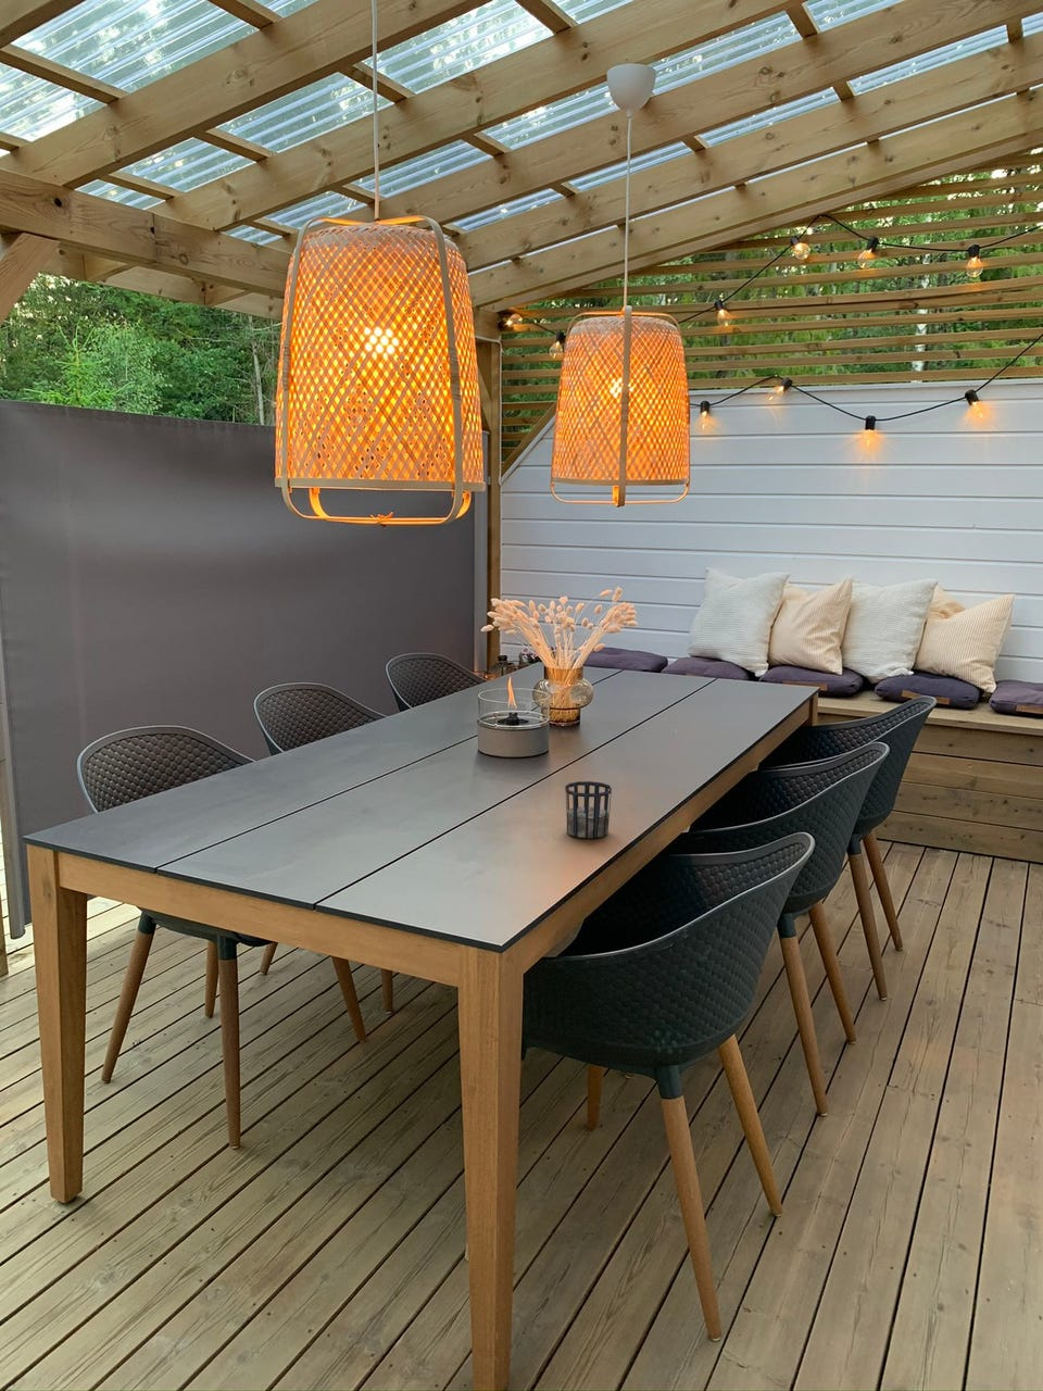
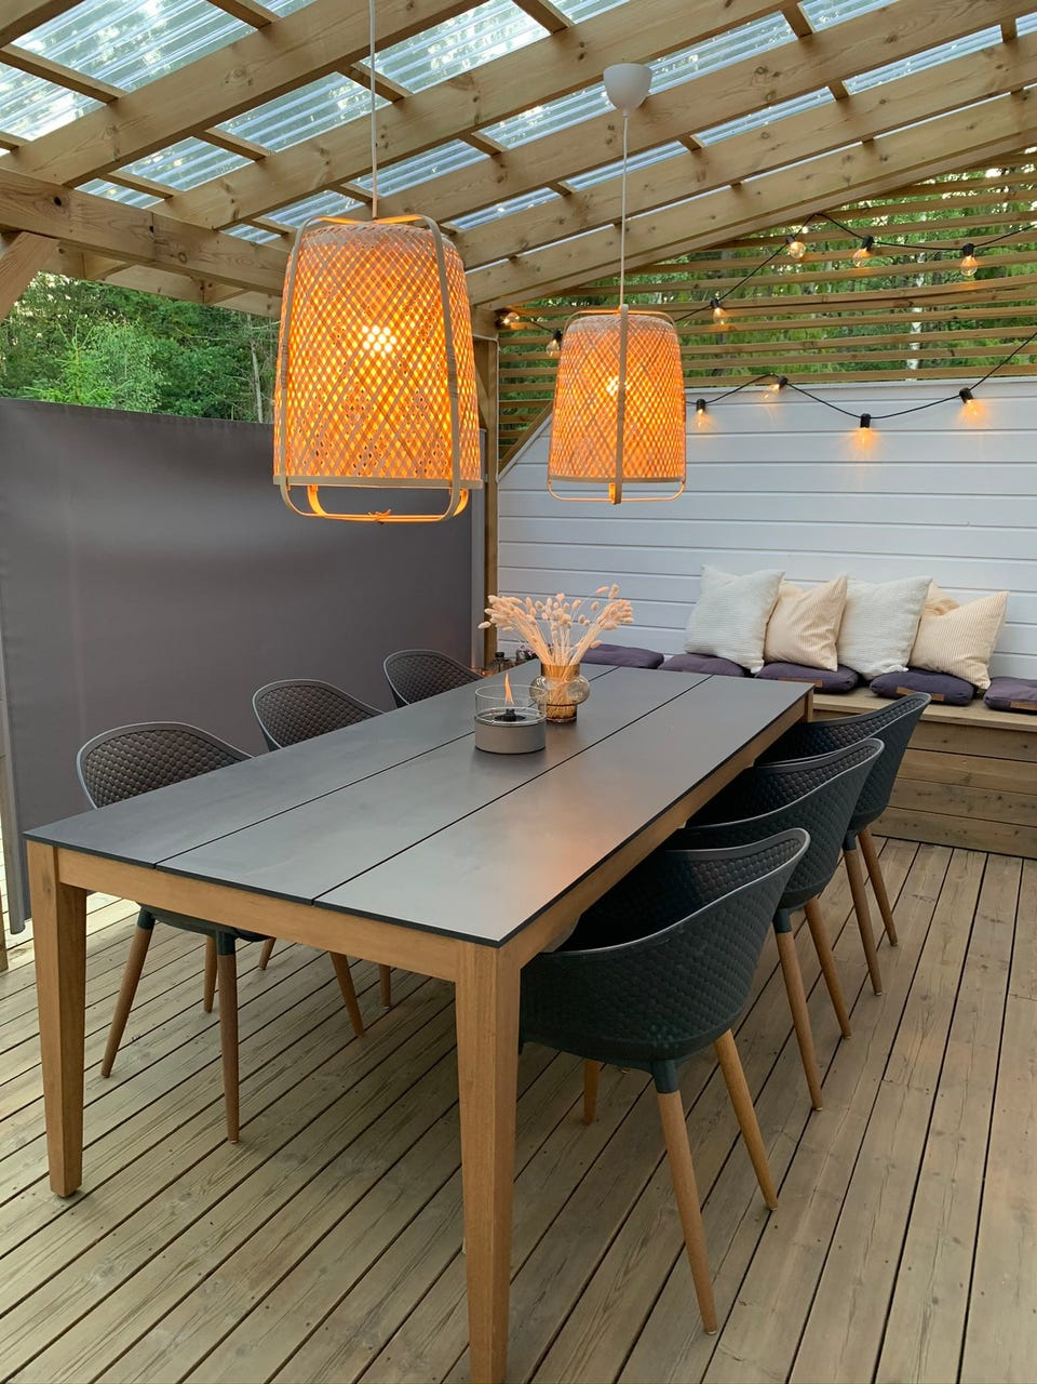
- cup [564,780,612,839]
